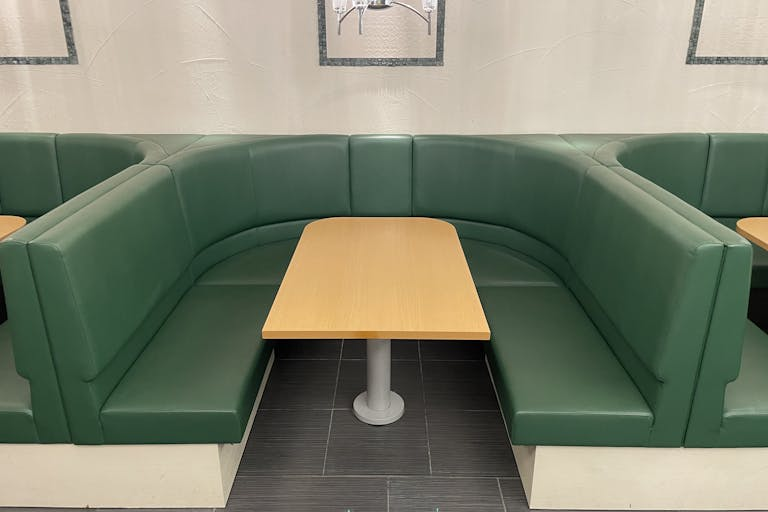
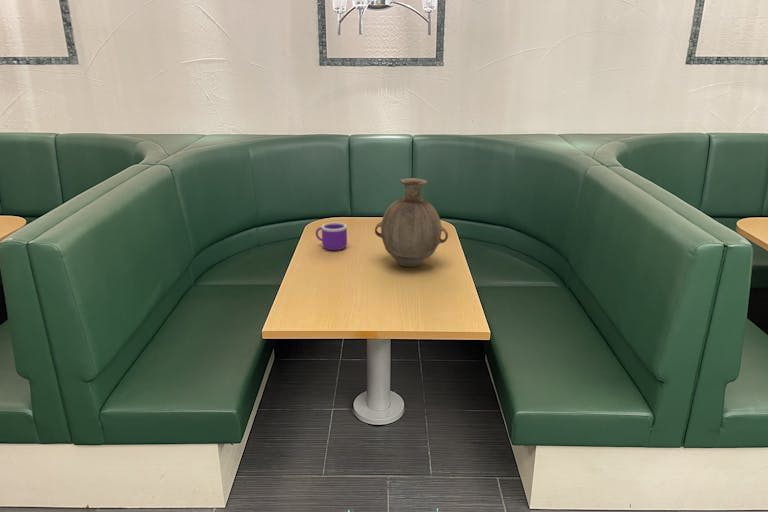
+ vase [374,177,449,268]
+ mug [315,221,348,251]
